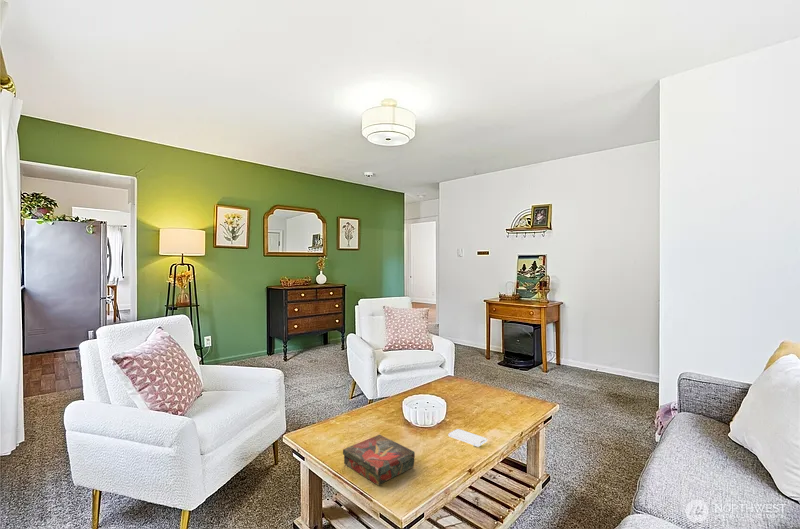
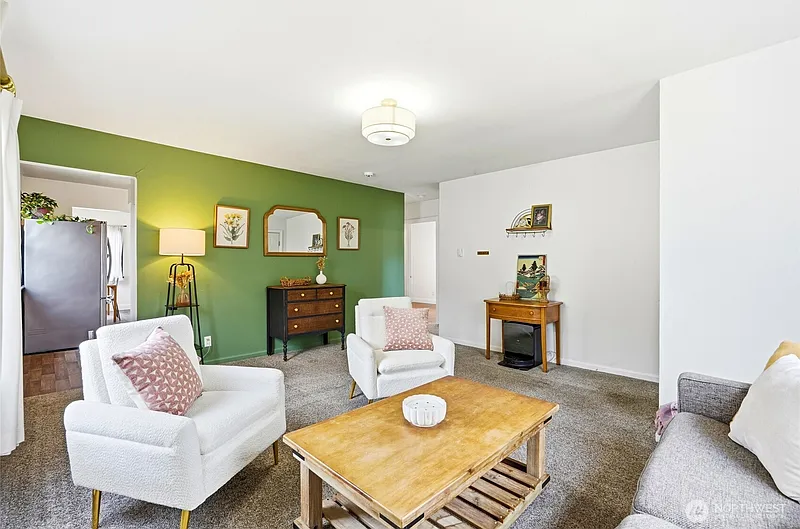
- smartphone [447,428,488,447]
- book [342,434,416,486]
